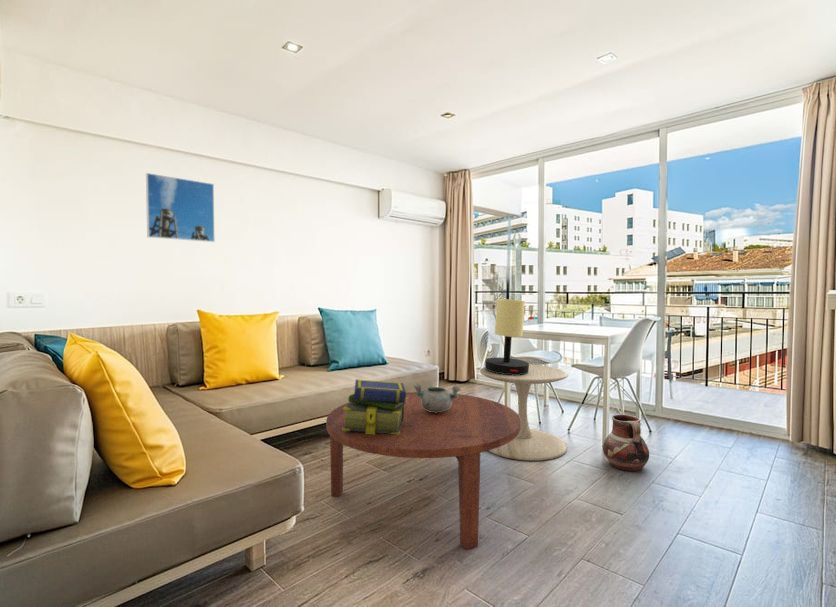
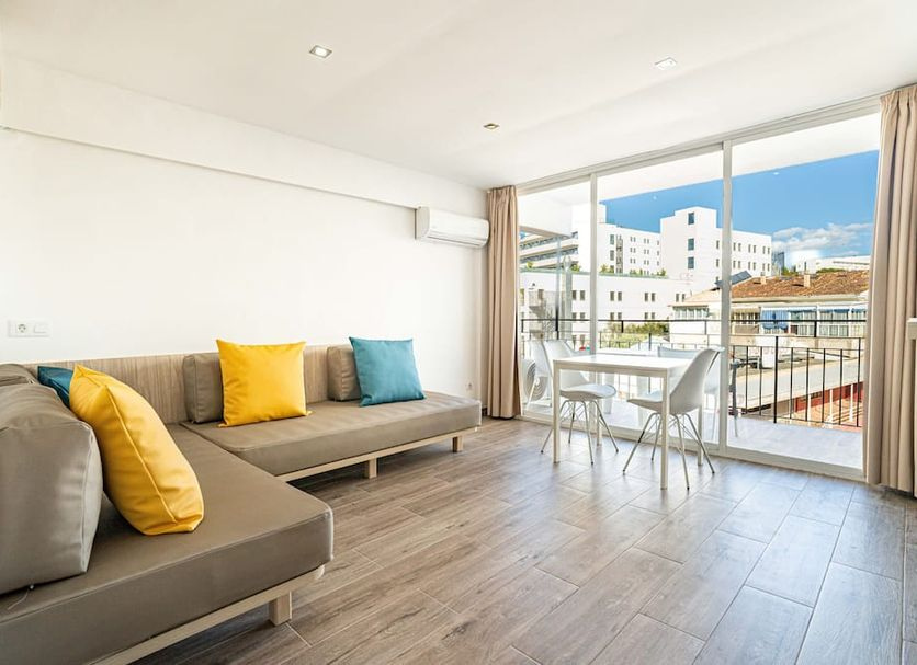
- coffee table [325,391,521,551]
- side table [479,363,569,462]
- stack of books [342,379,408,435]
- table lamp [484,298,530,375]
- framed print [145,172,216,243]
- decorative bowl [413,383,462,413]
- ceramic pot [602,413,650,472]
